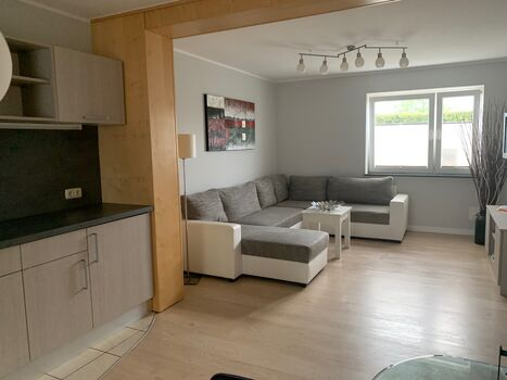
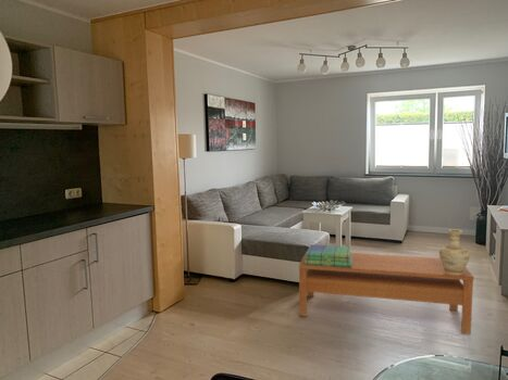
+ stack of books [305,243,352,267]
+ coffee table [298,252,475,335]
+ vase [438,228,471,275]
